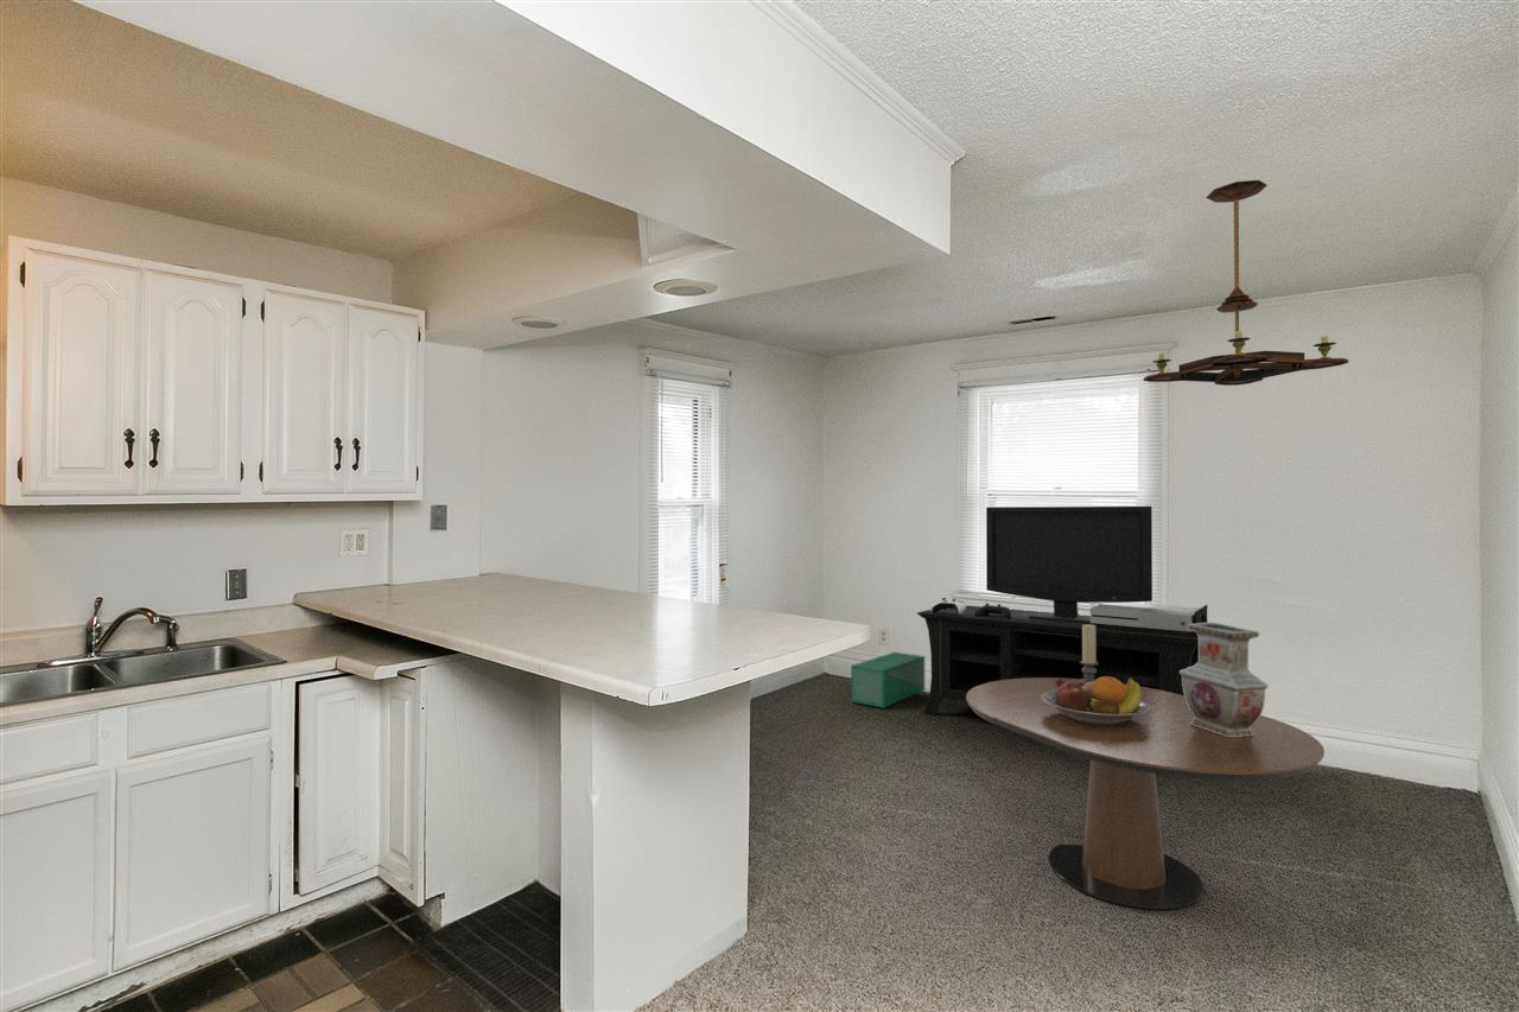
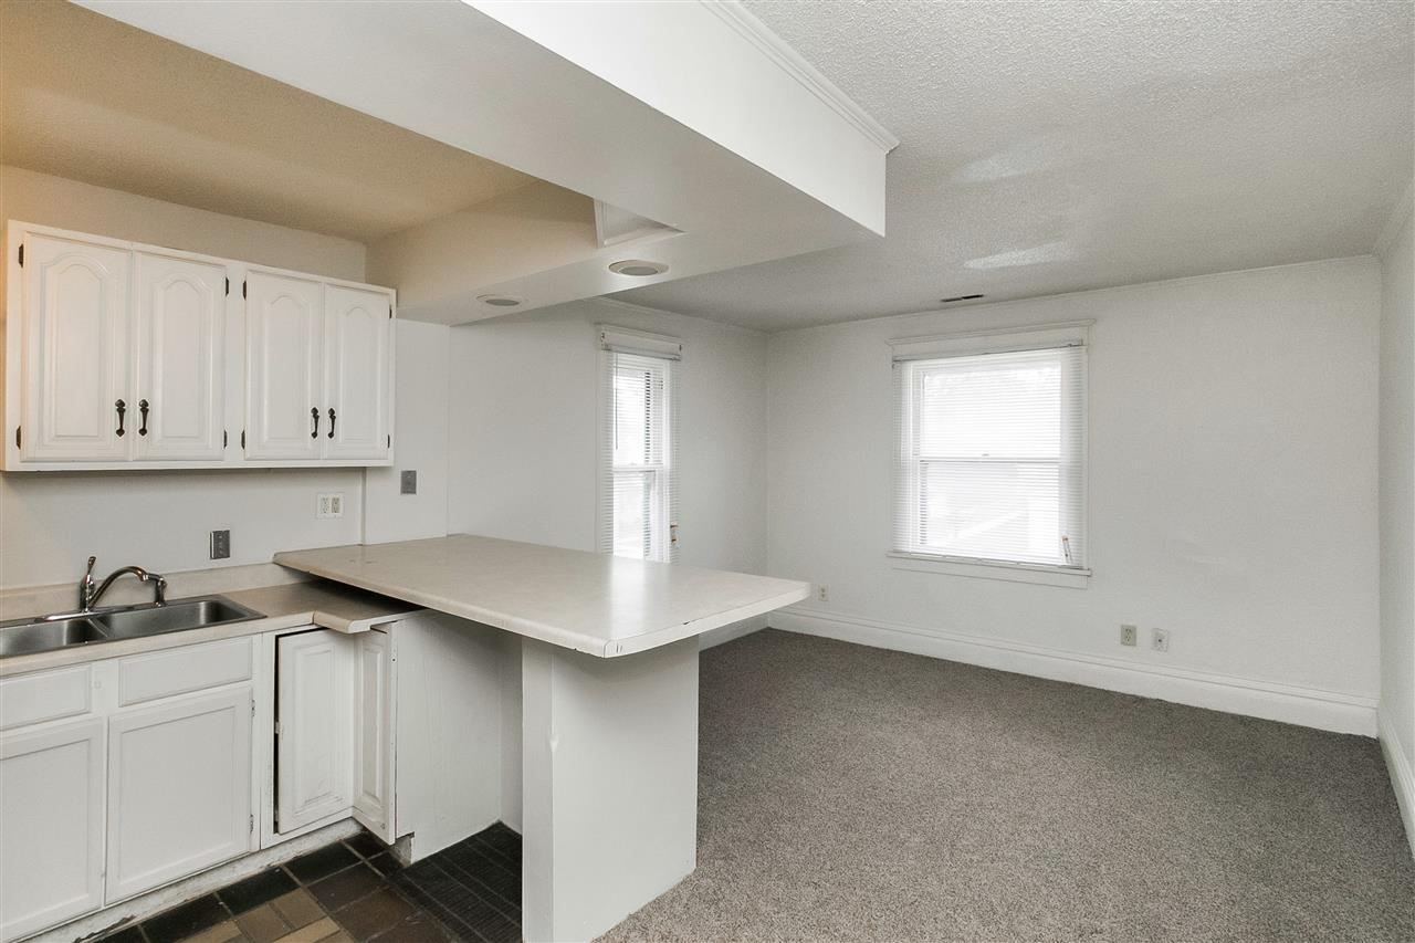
- vase [1180,622,1270,737]
- dining table [966,677,1326,910]
- candle holder [1075,624,1098,688]
- fruit bowl [1042,676,1150,725]
- media console [915,505,1209,717]
- storage bin [850,651,926,709]
- chandelier [1143,179,1349,387]
